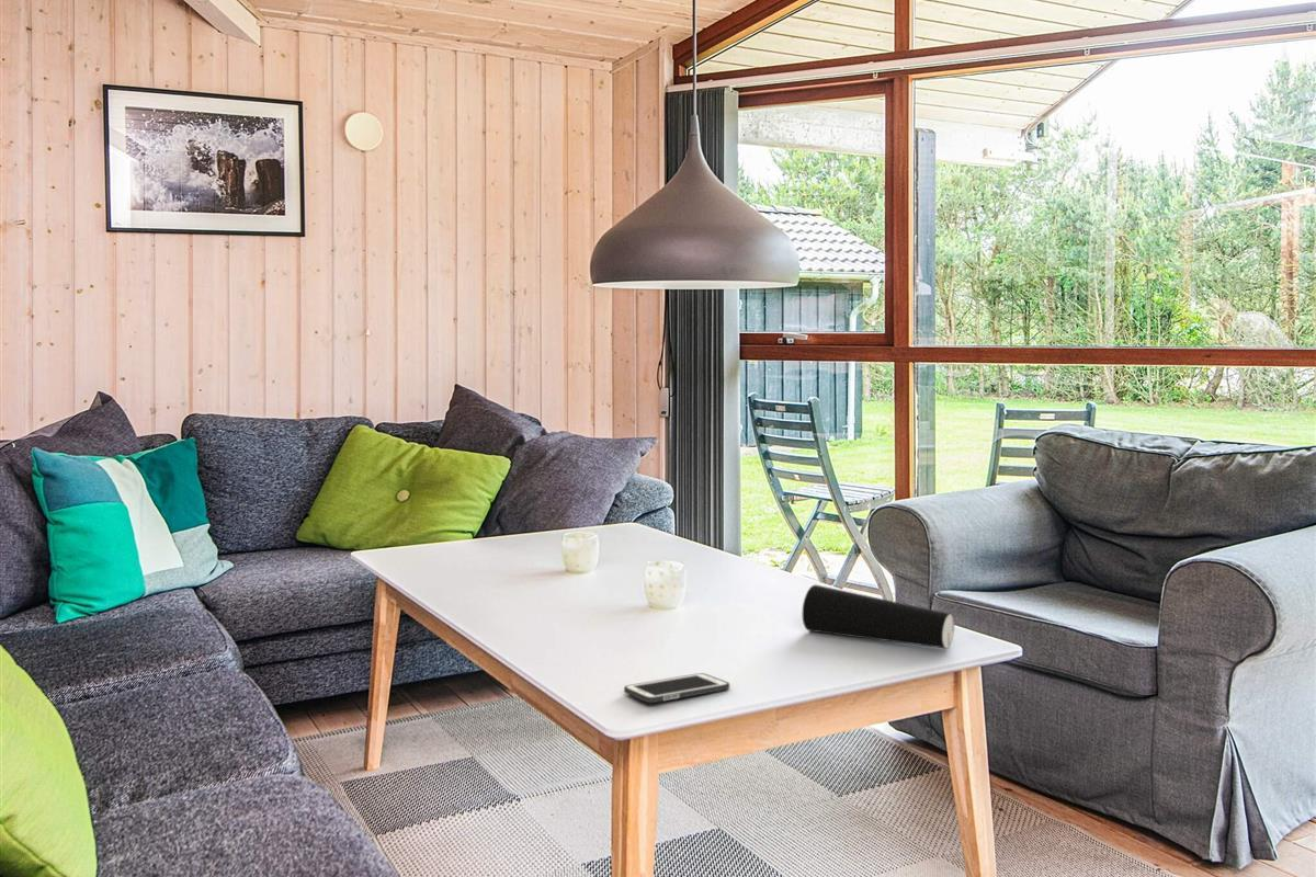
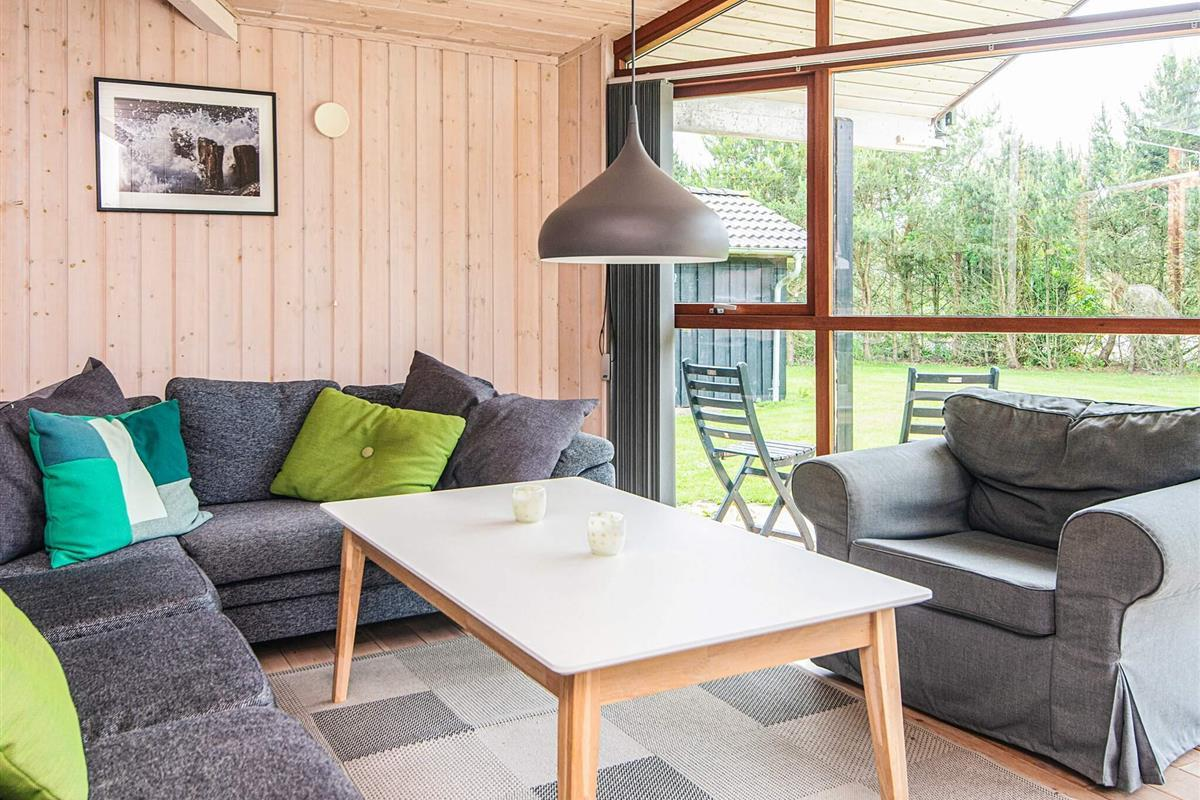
- cell phone [623,672,730,704]
- speaker [802,584,955,650]
